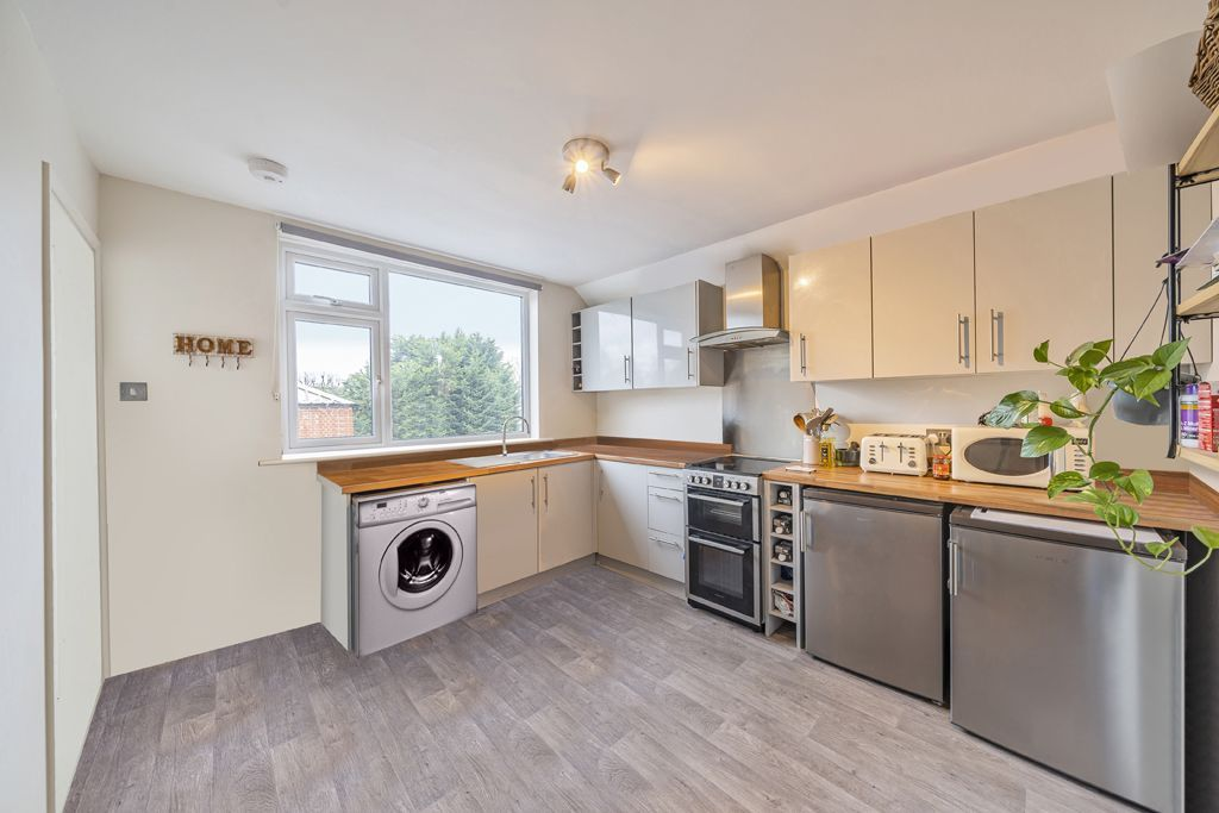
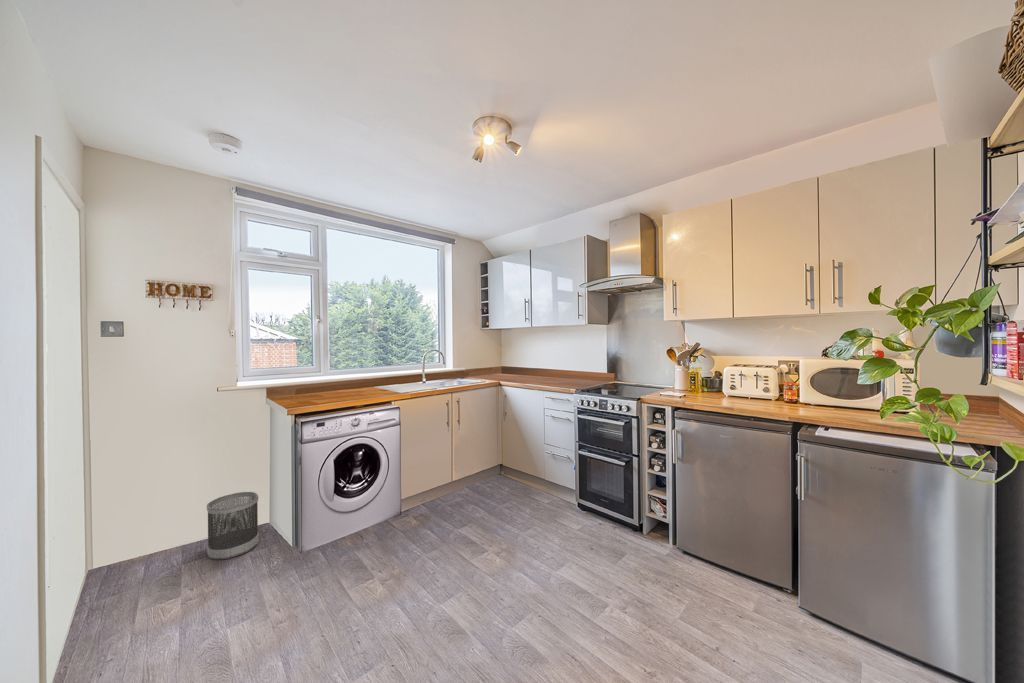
+ wastebasket [206,491,260,561]
